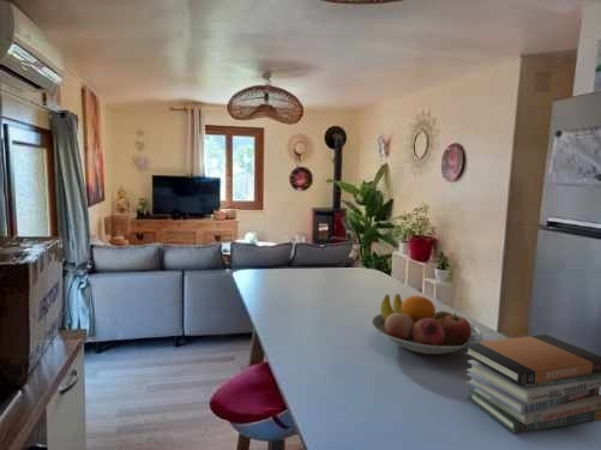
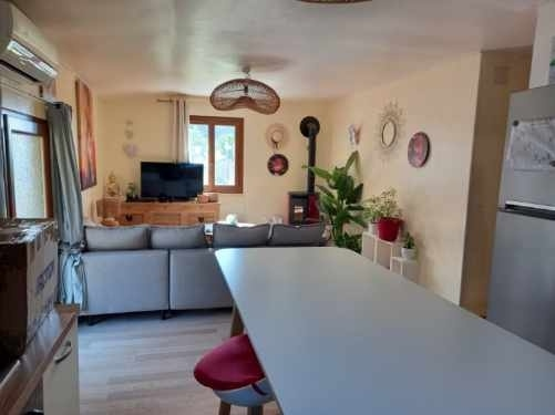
- book stack [462,334,601,434]
- fruit bowl [371,293,483,355]
